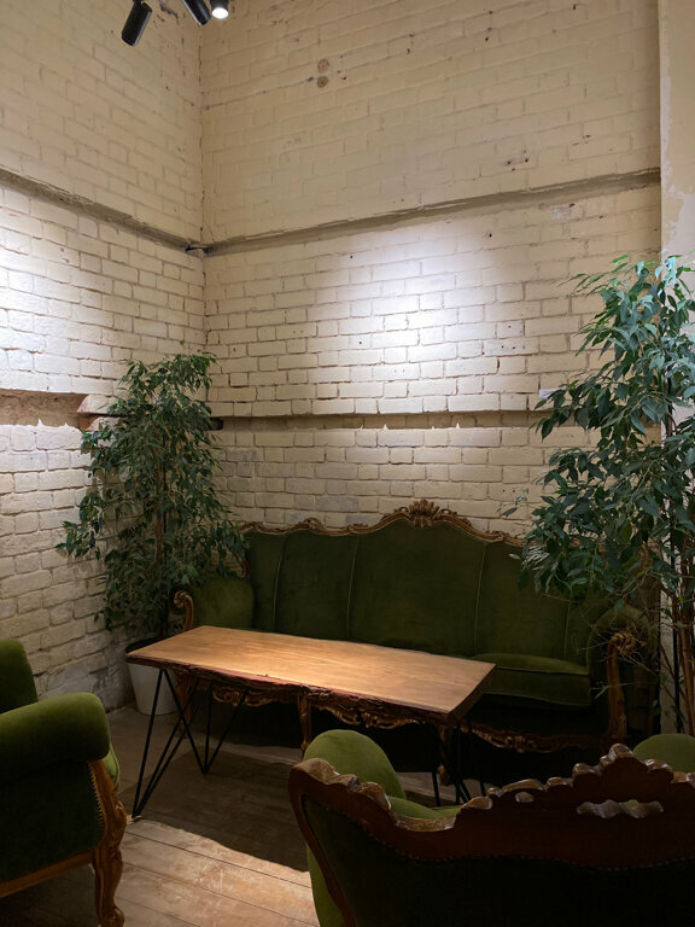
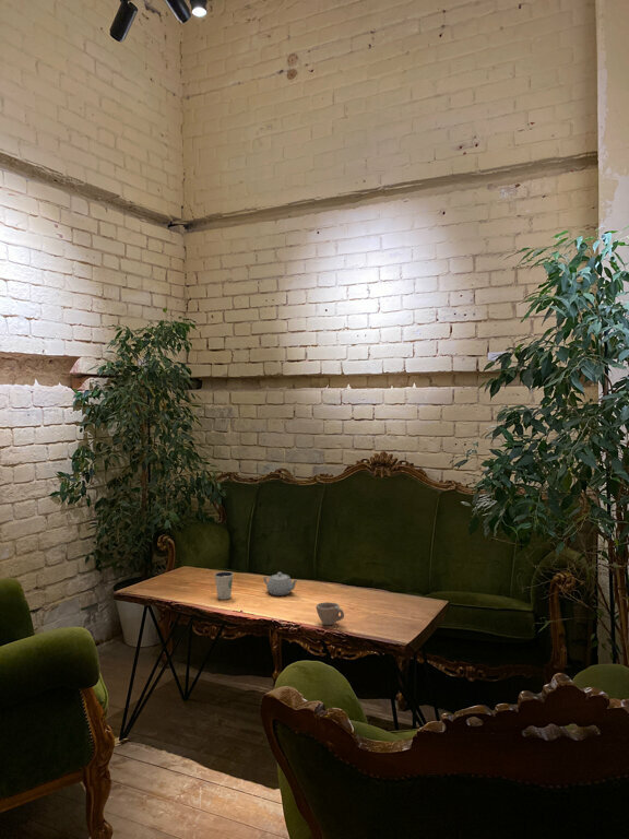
+ teapot [262,571,299,596]
+ cup [316,601,345,626]
+ dixie cup [214,570,235,601]
